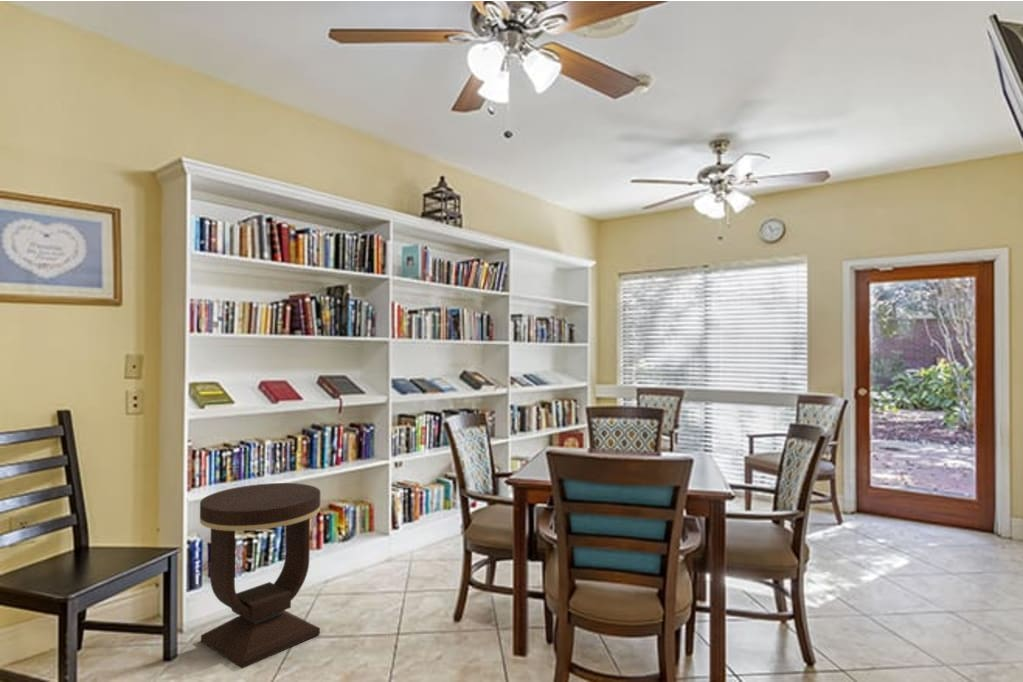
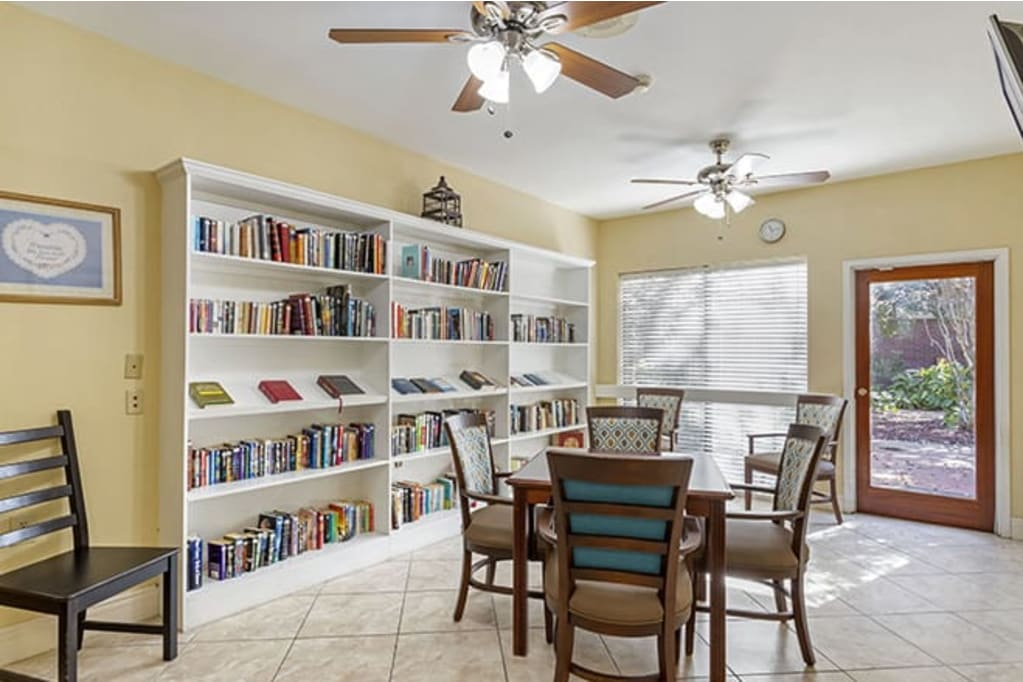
- side table [199,482,321,670]
